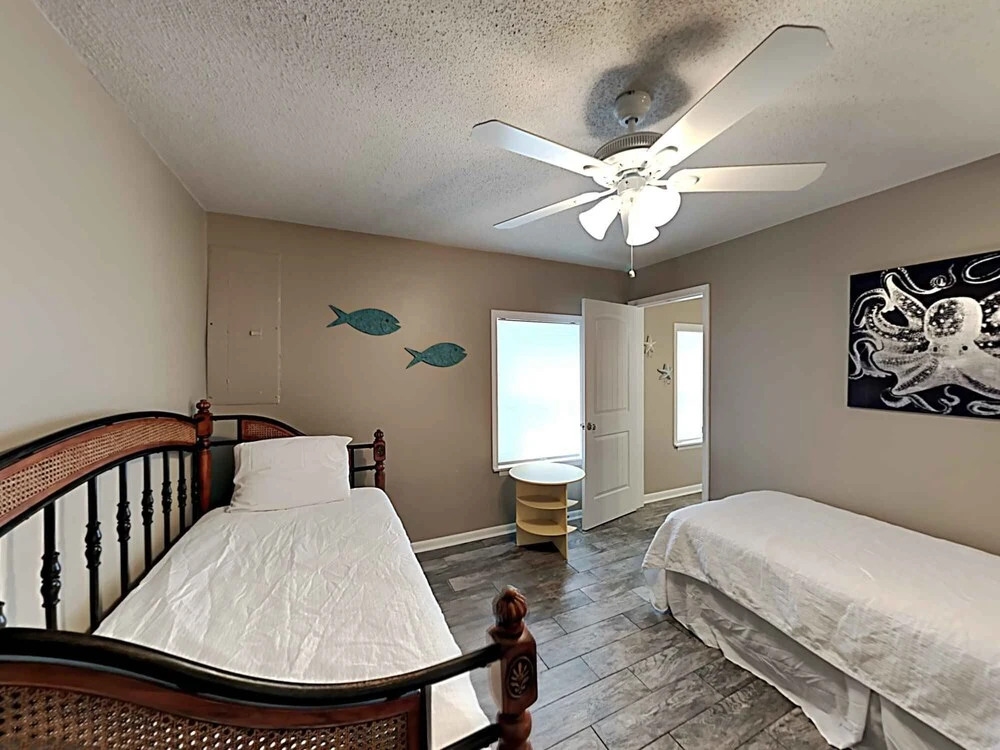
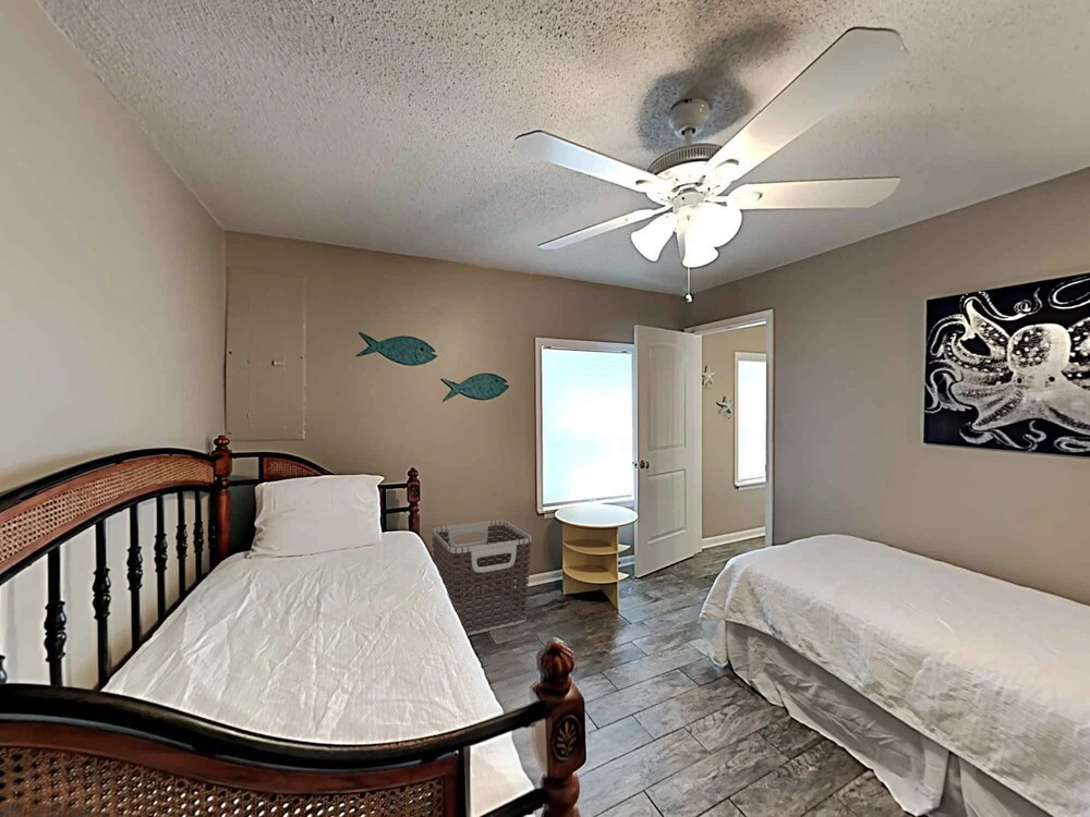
+ clothes hamper [431,519,533,636]
